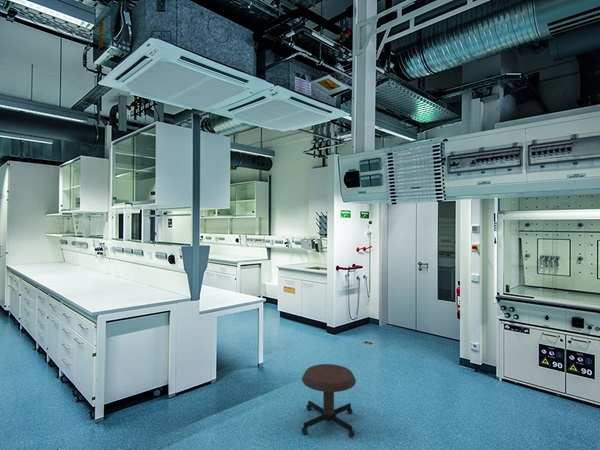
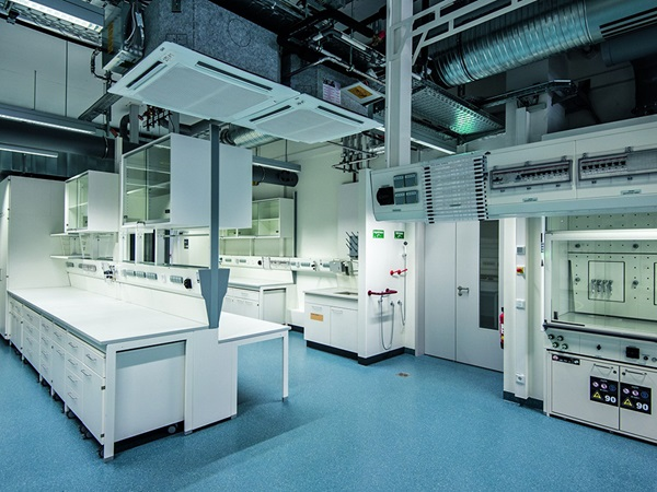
- stool [300,363,357,439]
